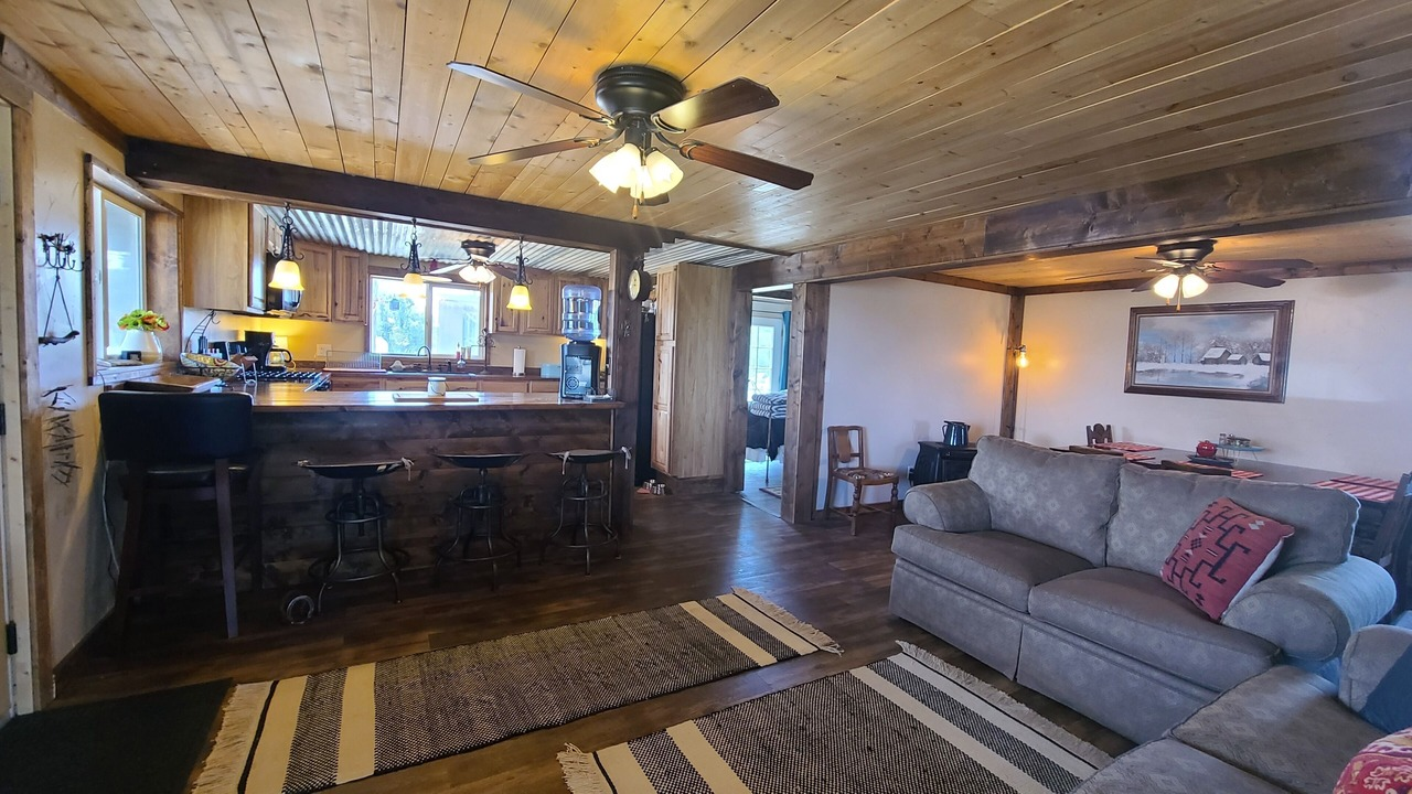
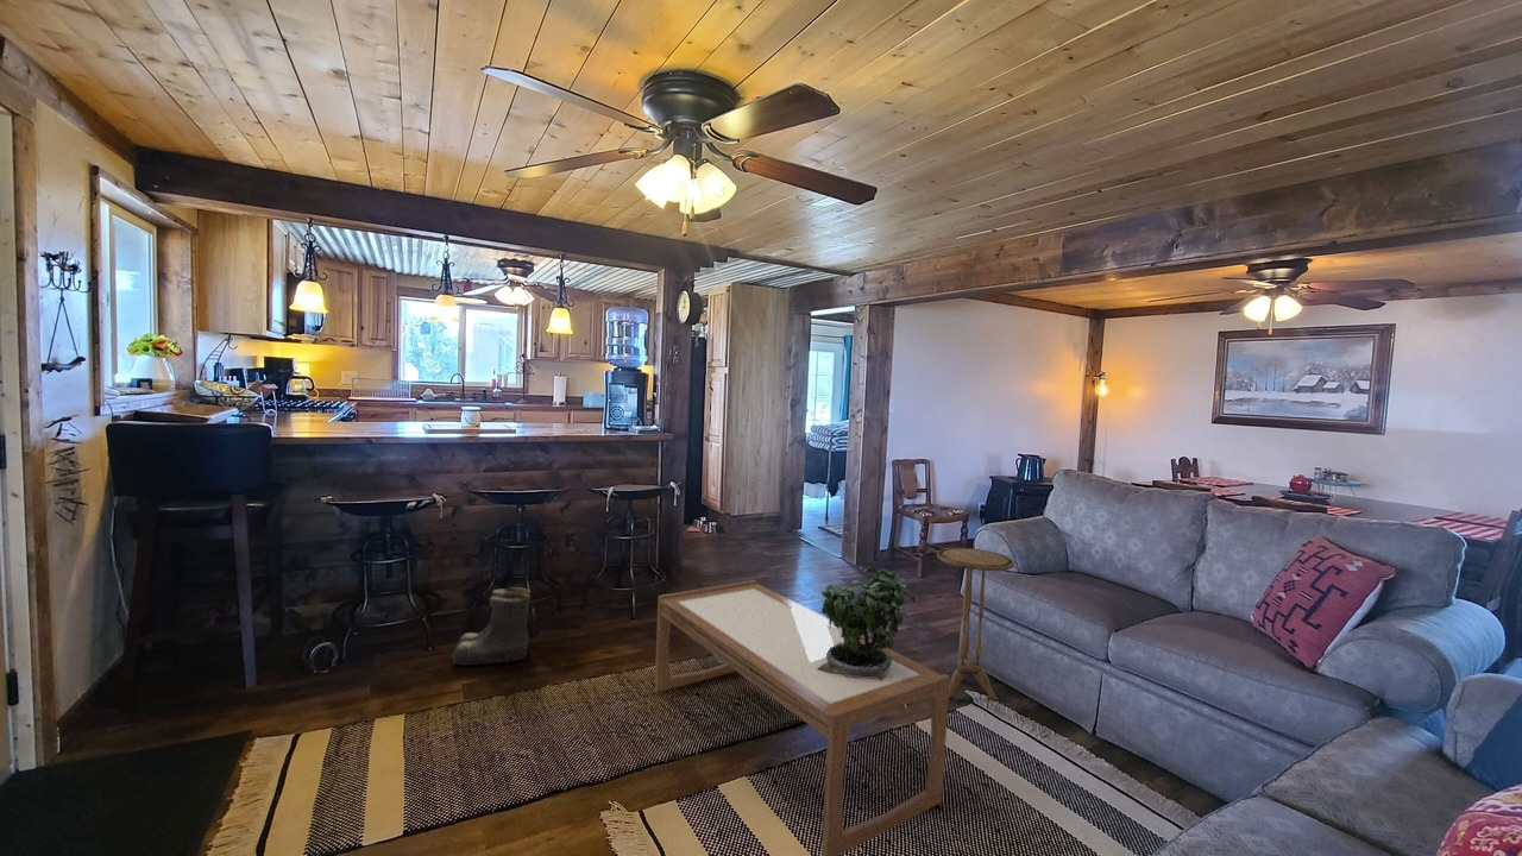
+ side table [936,547,1015,701]
+ coffee table [654,579,951,856]
+ boots [451,586,532,666]
+ potted plant [817,566,916,681]
